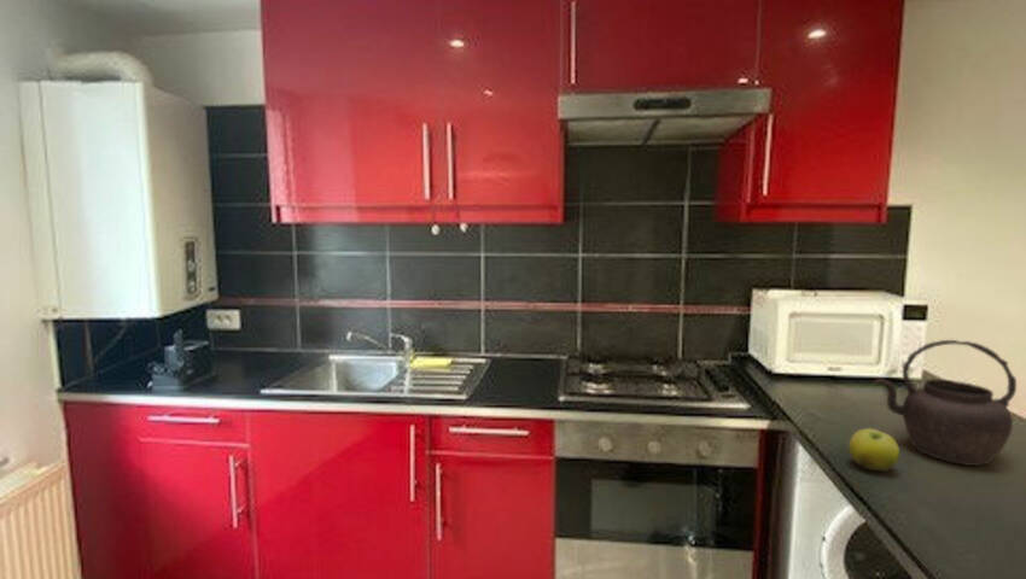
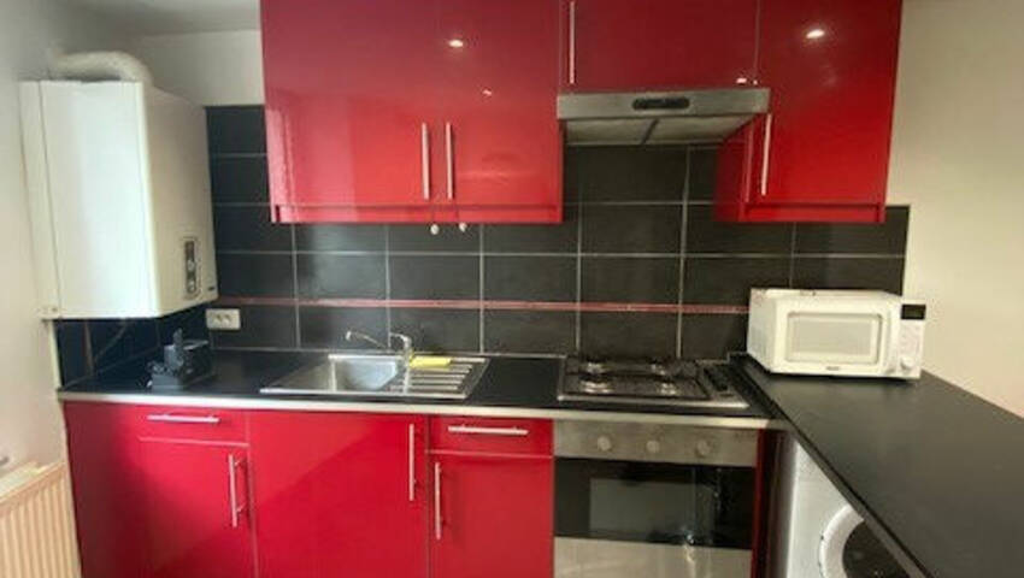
- kettle [874,339,1018,467]
- fruit [847,427,900,473]
